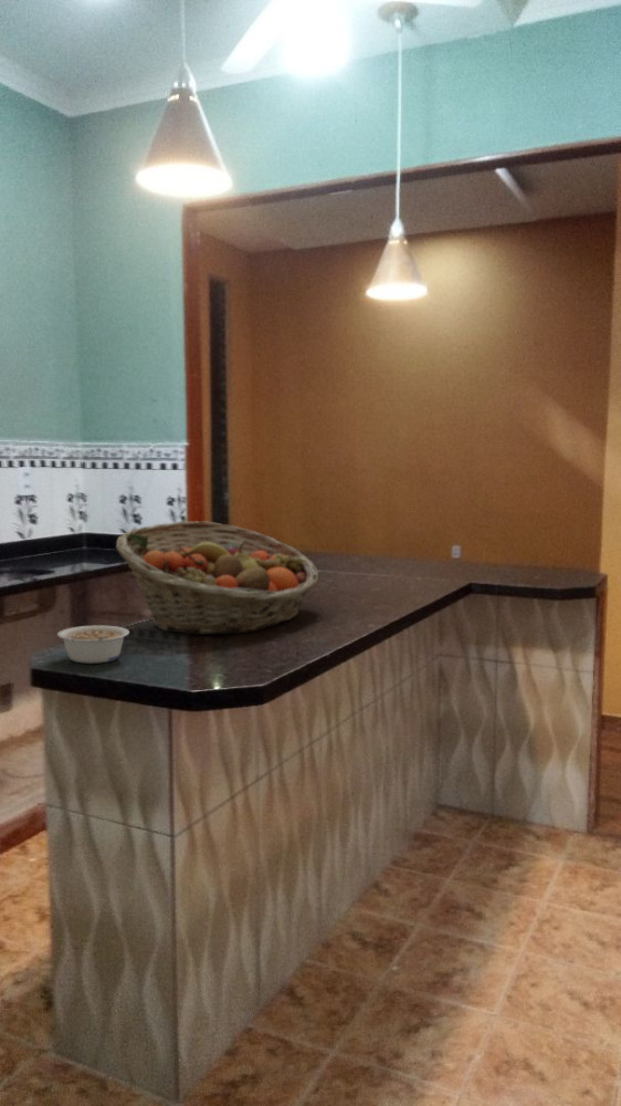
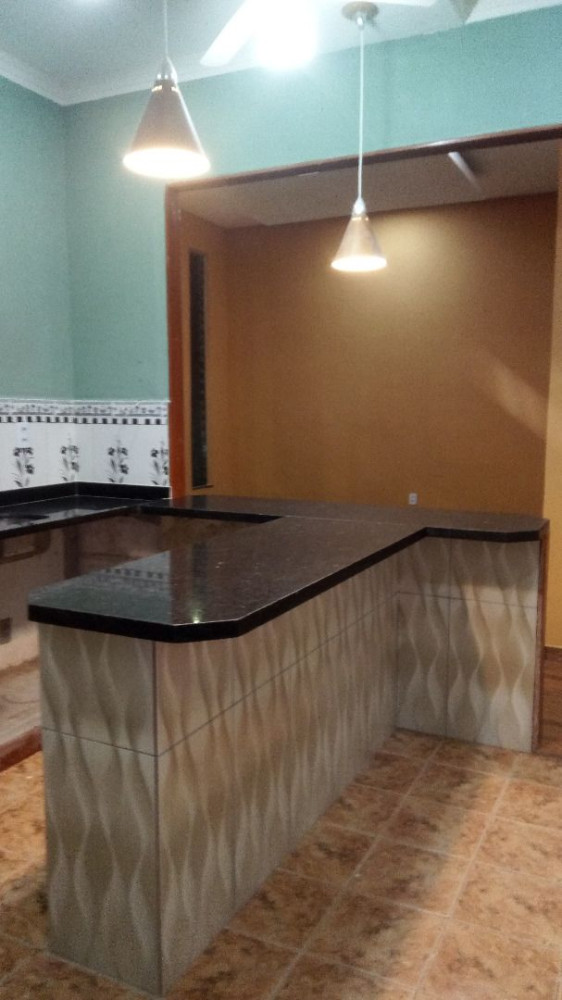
- fruit basket [115,520,319,636]
- legume [56,624,130,665]
